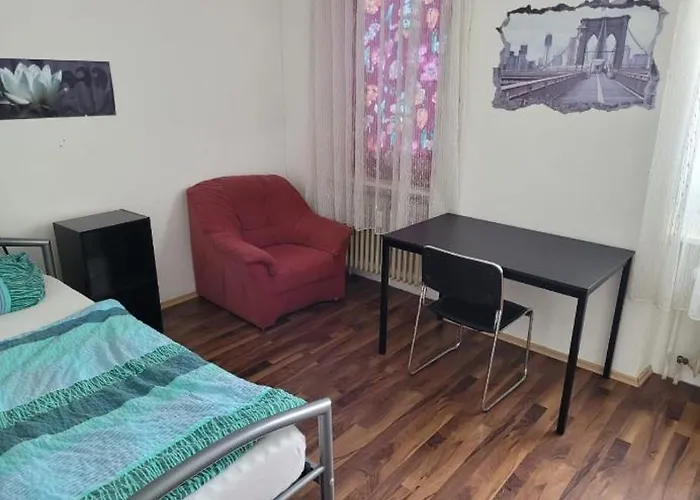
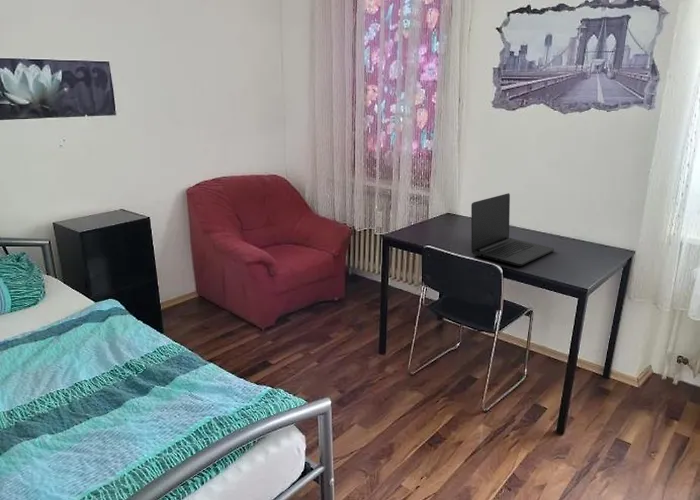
+ laptop [470,192,555,267]
